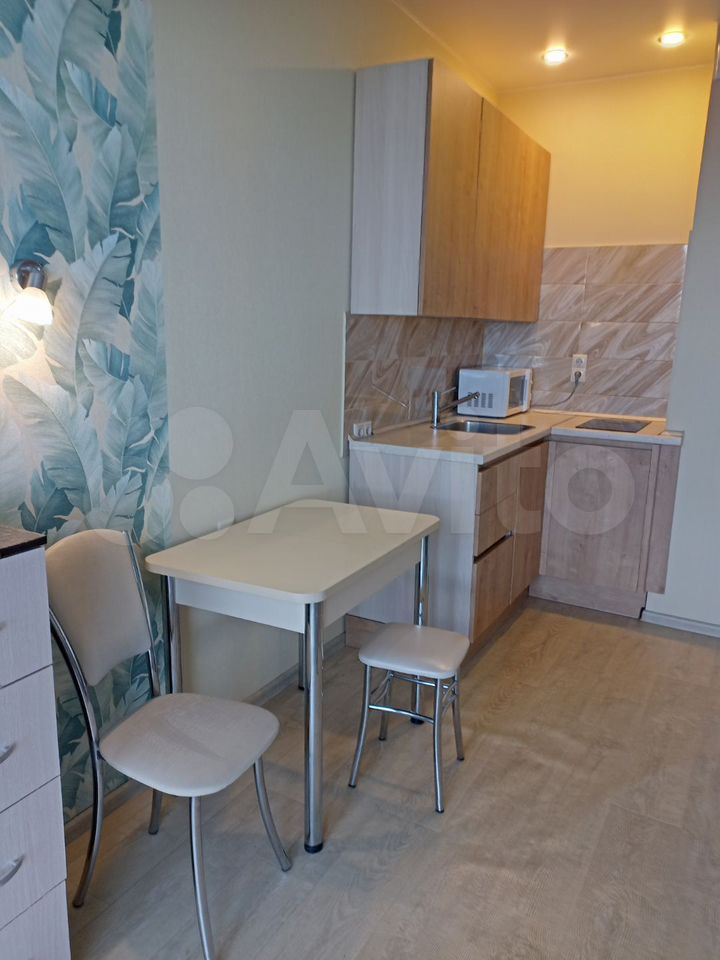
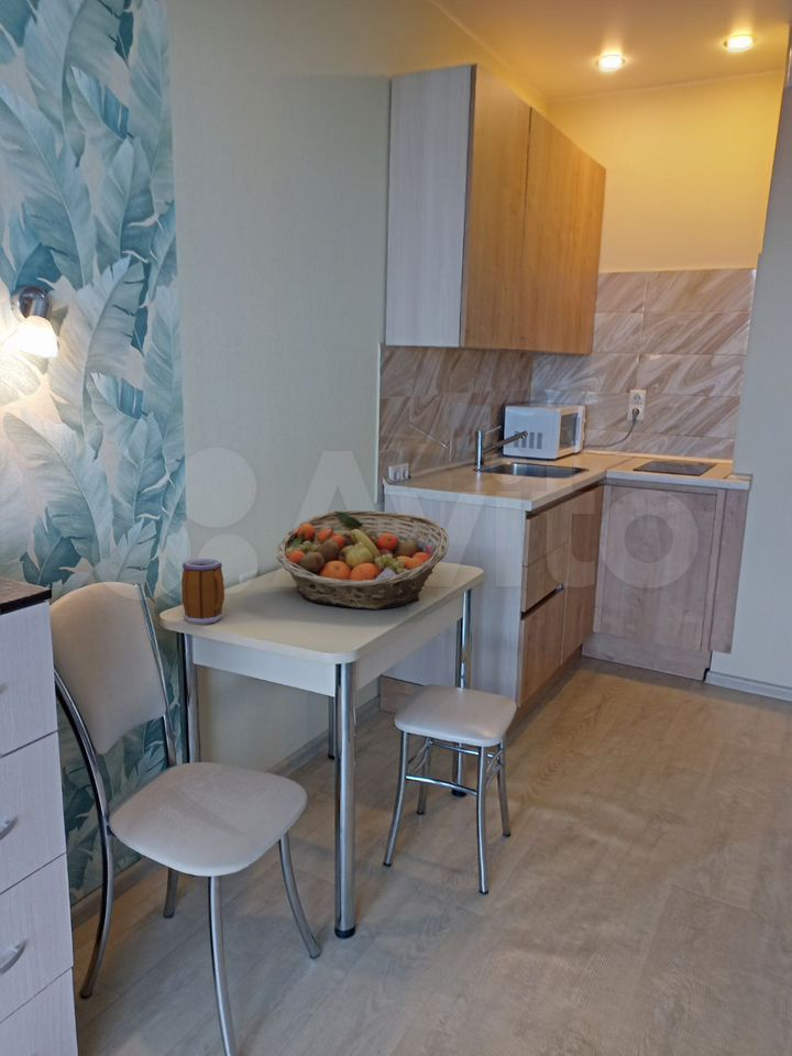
+ mug [180,558,226,625]
+ fruit basket [276,509,450,610]
